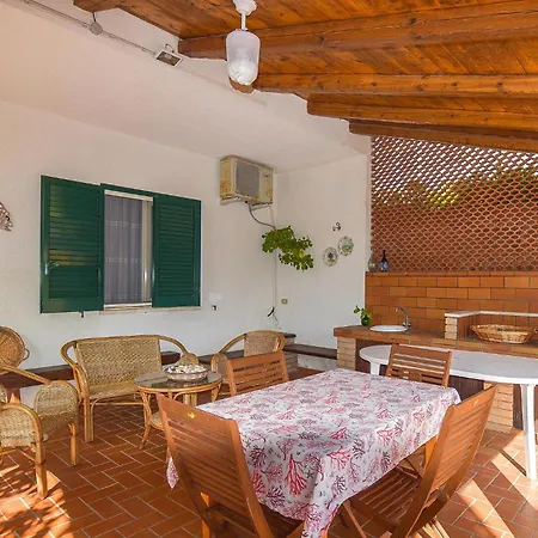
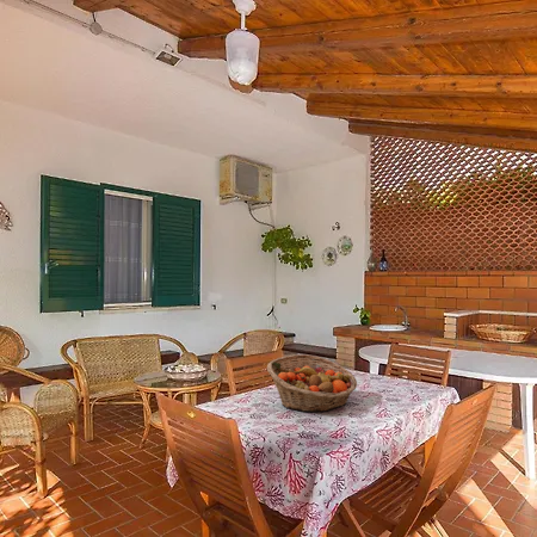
+ fruit basket [266,353,358,413]
